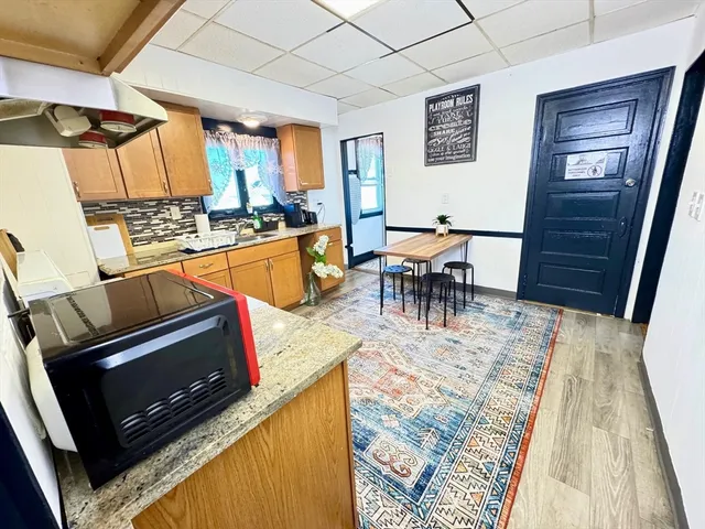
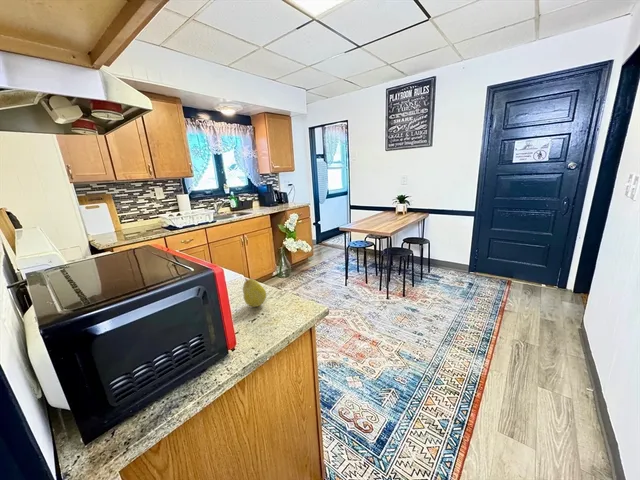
+ fruit [242,277,267,308]
